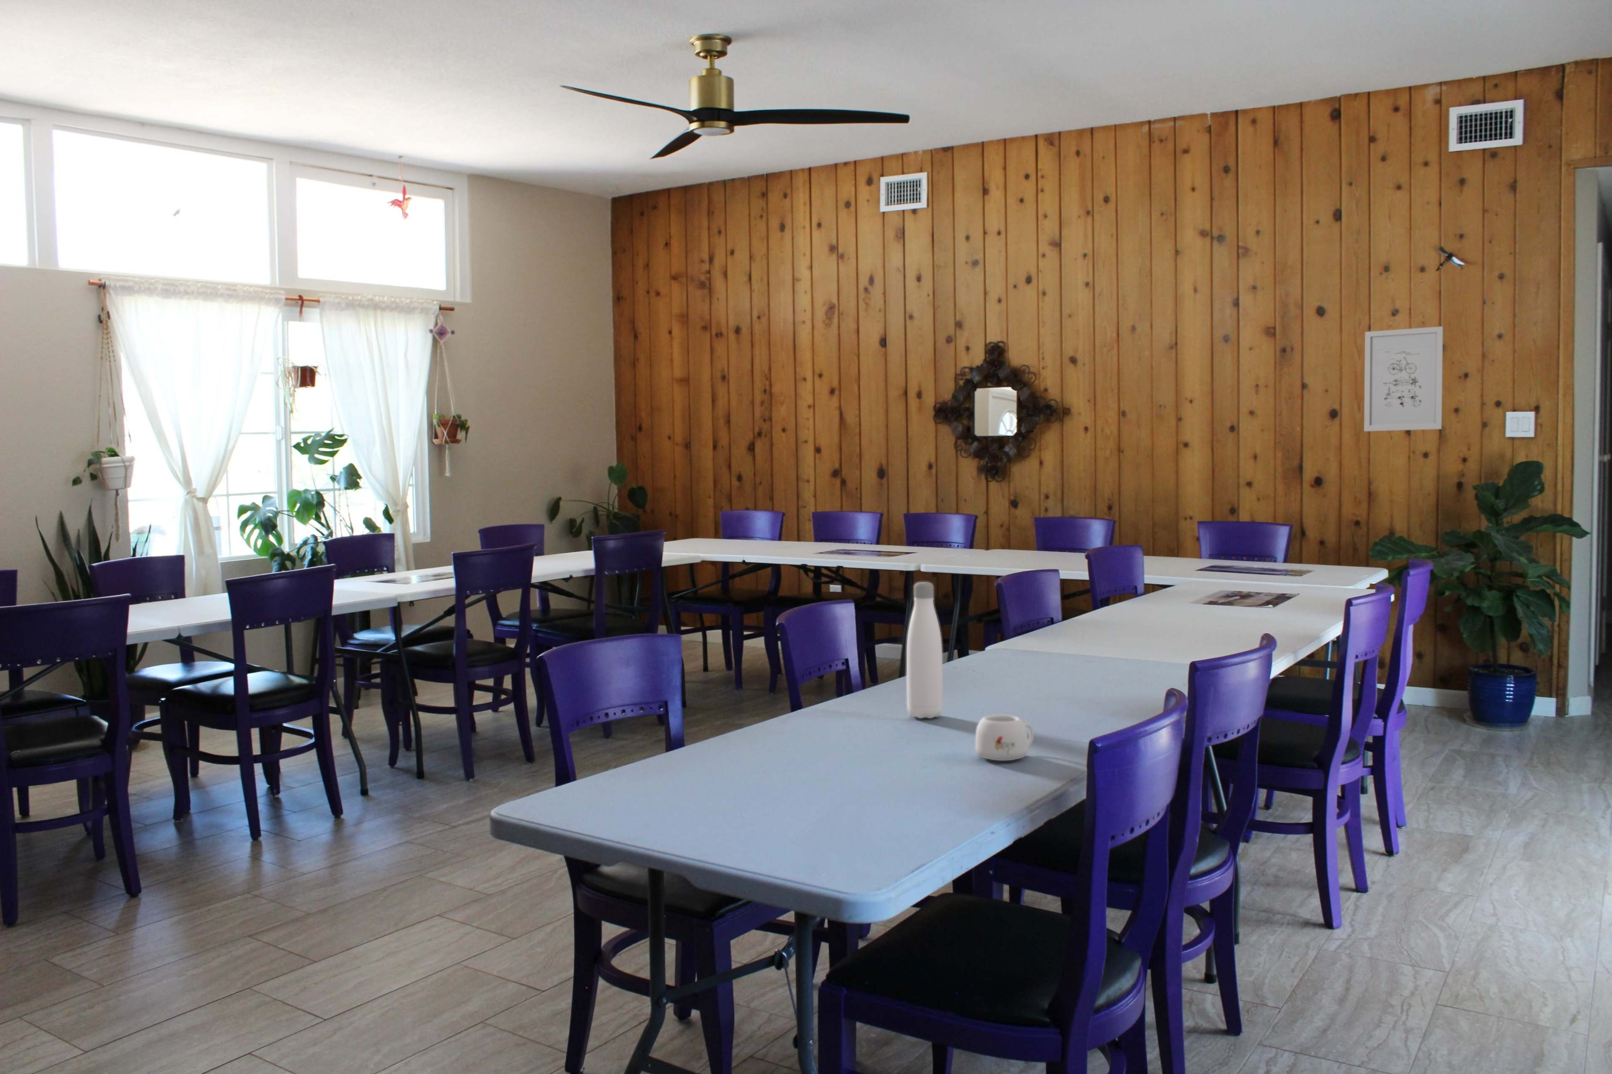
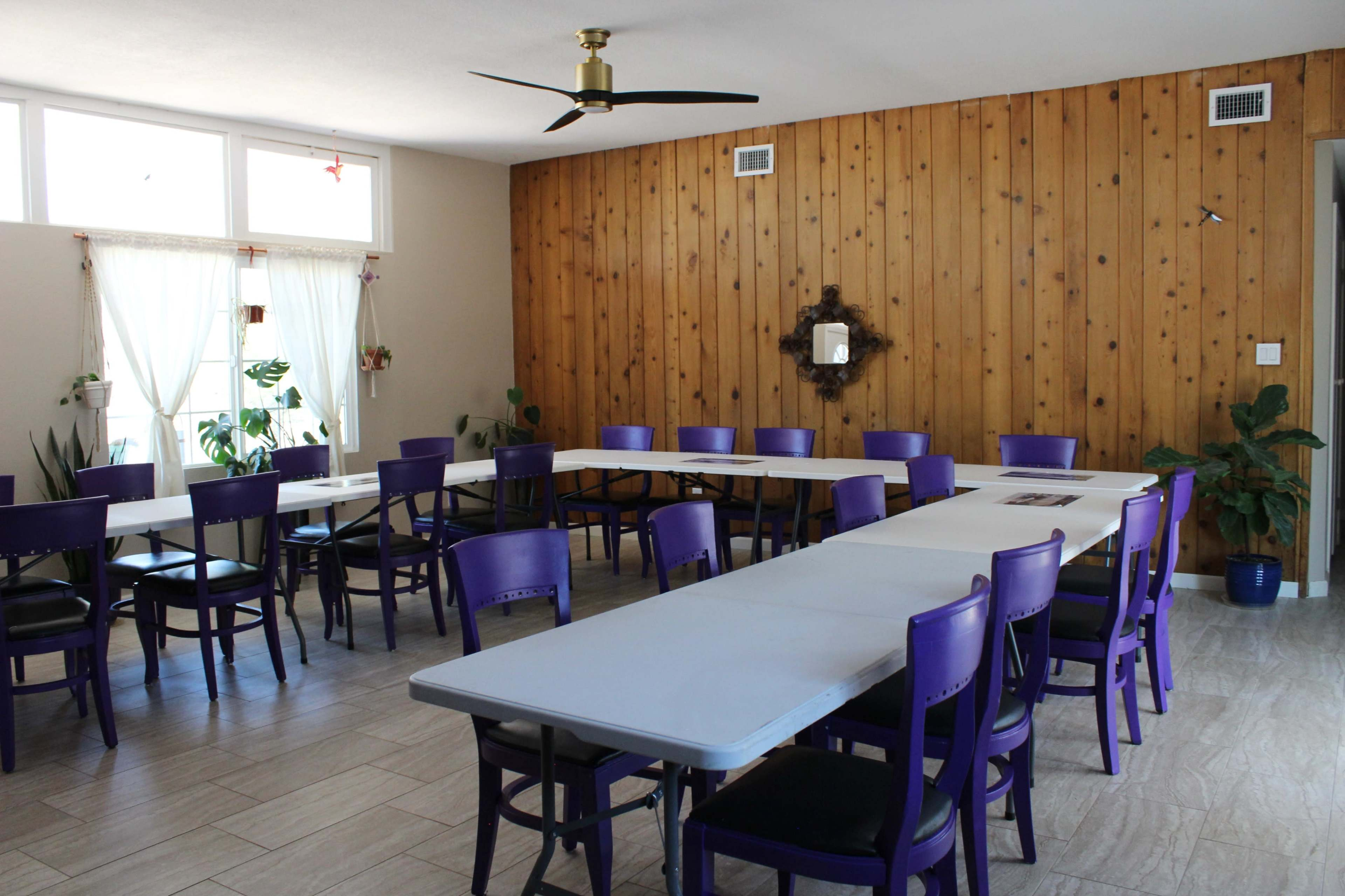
- water bottle [906,581,943,718]
- wall art [1364,326,1444,432]
- mug [974,714,1034,761]
